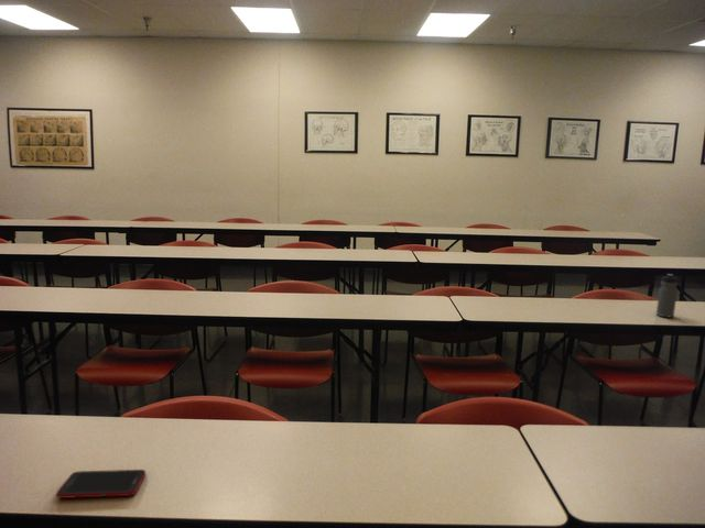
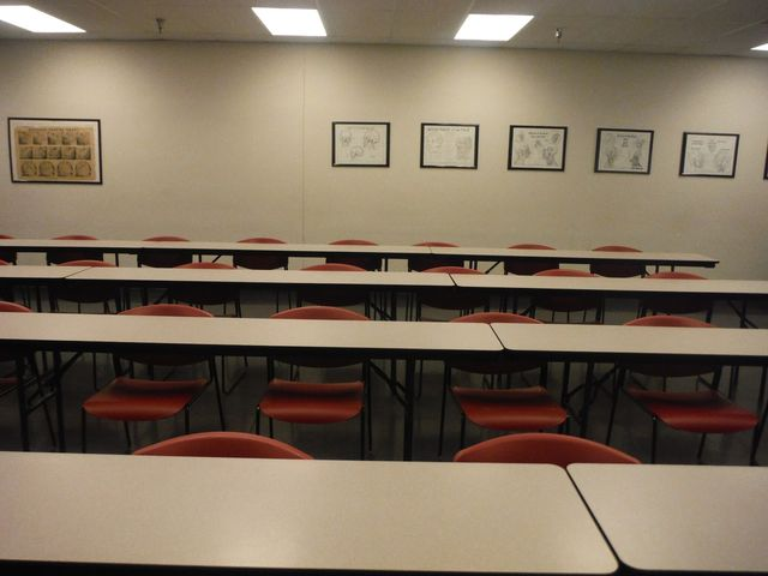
- cell phone [55,469,147,499]
- water bottle [655,273,679,319]
